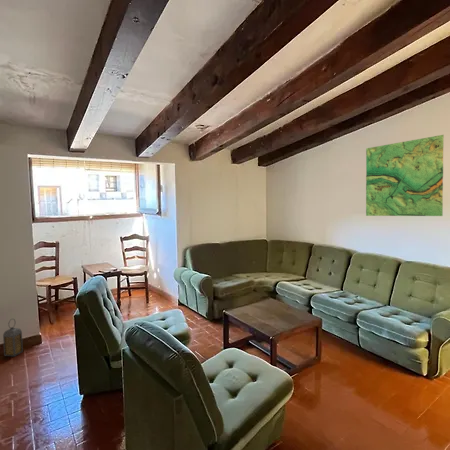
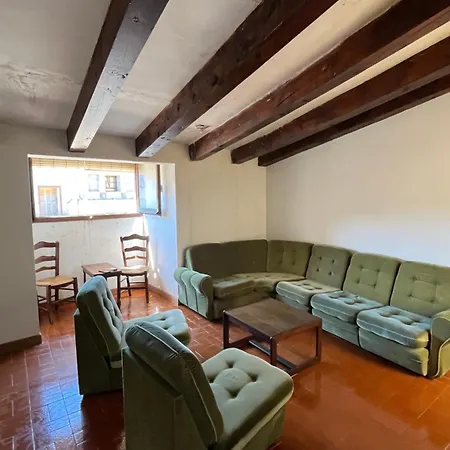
- lantern [2,318,24,357]
- map [365,134,445,217]
